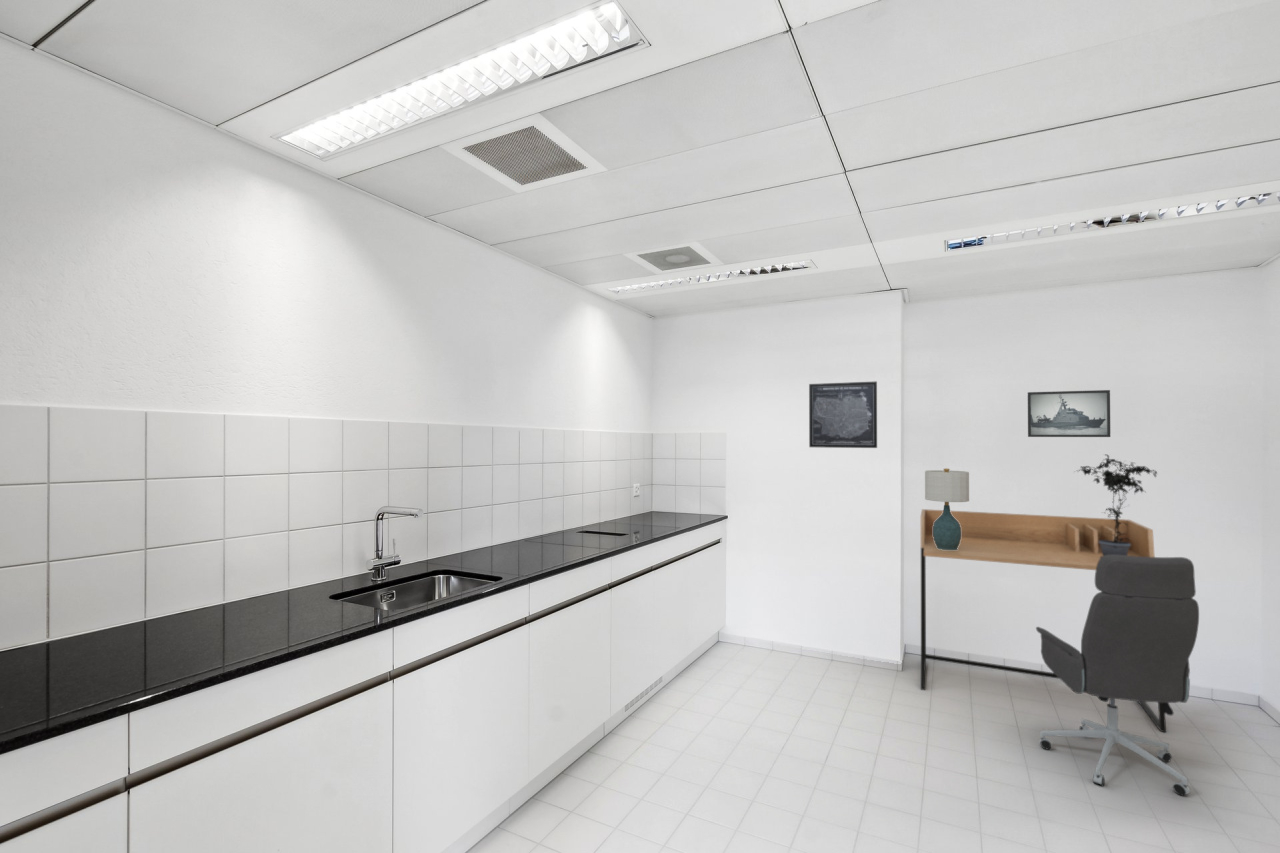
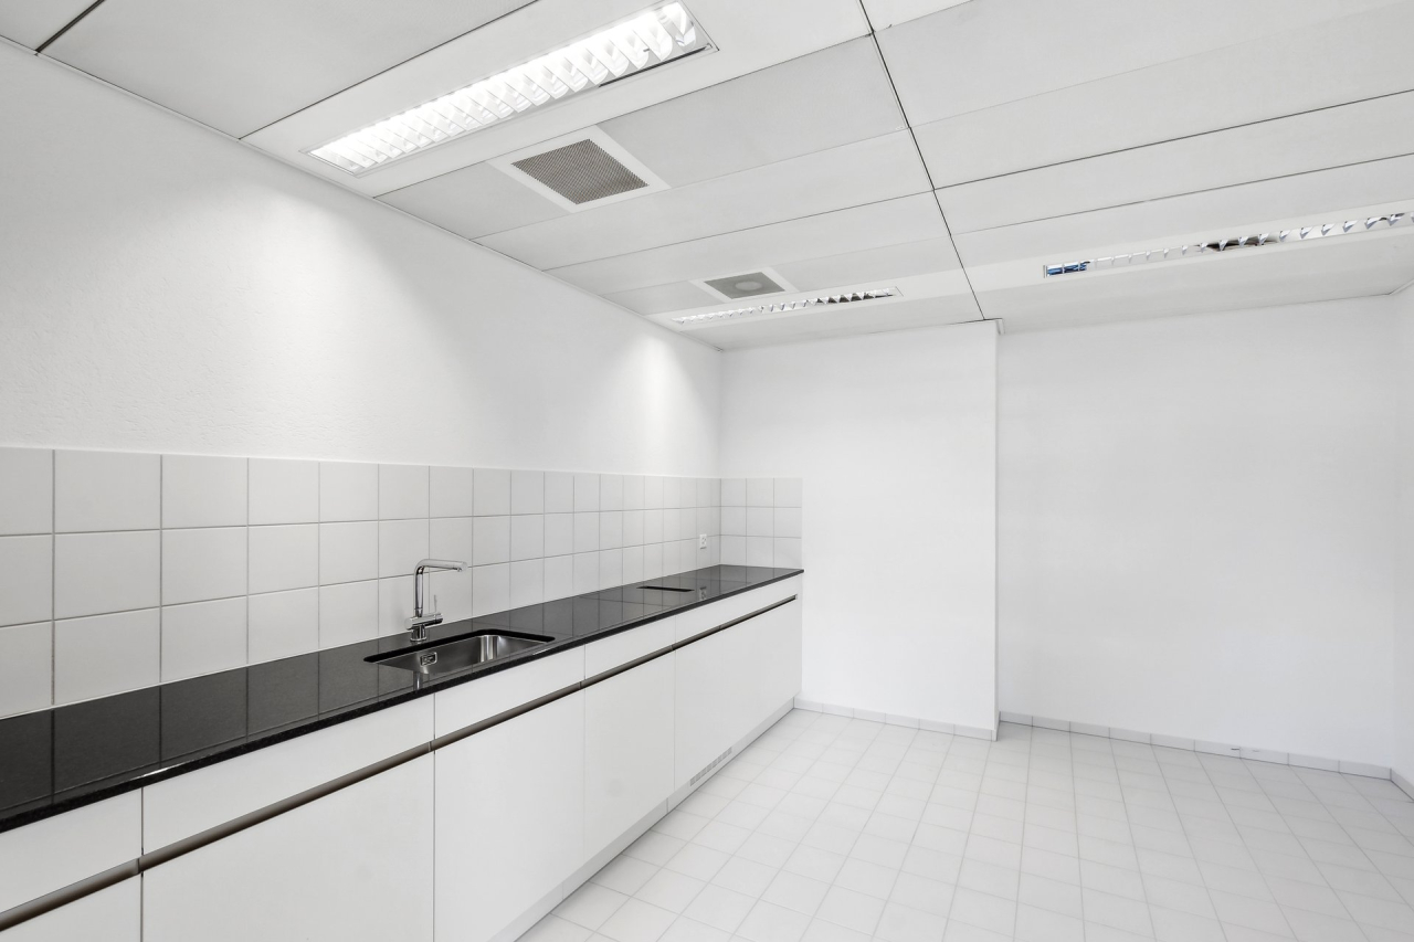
- desk [920,508,1167,733]
- potted plant [1072,453,1159,558]
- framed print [1027,389,1111,438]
- table lamp [924,467,970,550]
- wall art [808,380,878,449]
- office chair [1035,555,1200,797]
